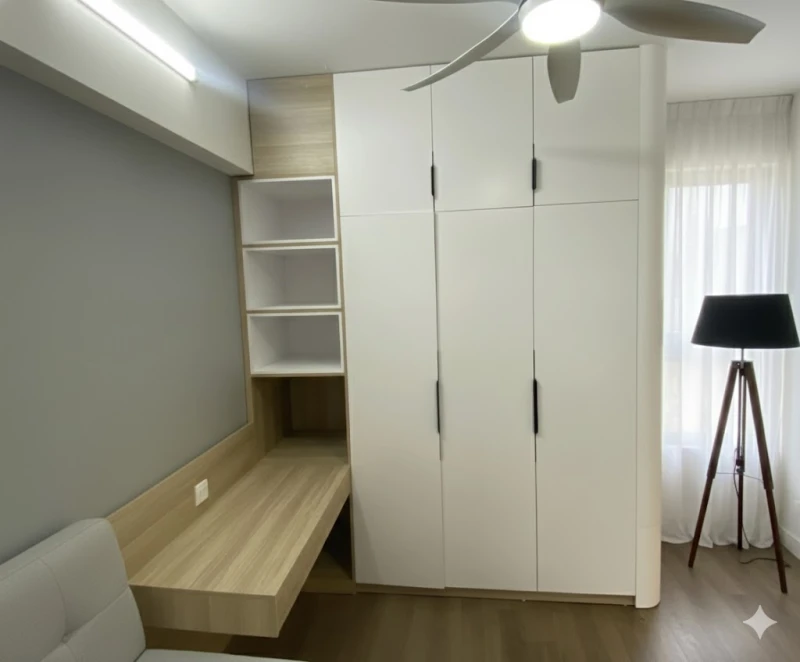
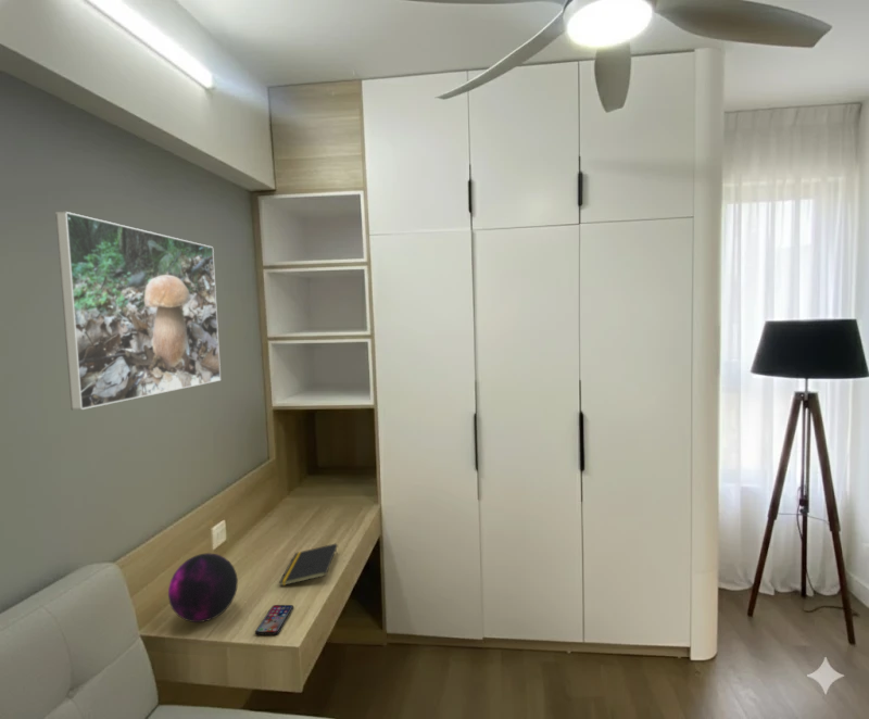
+ smartphone [254,604,294,636]
+ notepad [278,542,338,588]
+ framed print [54,211,222,411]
+ decorative orb [167,552,239,623]
